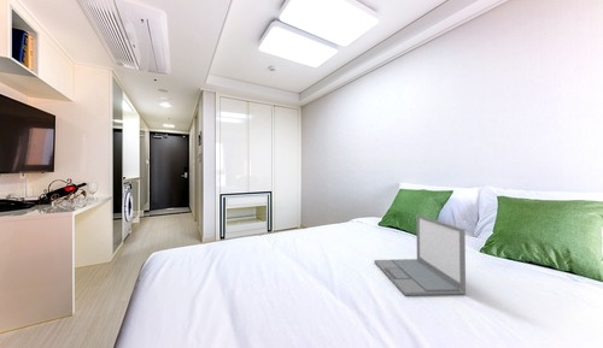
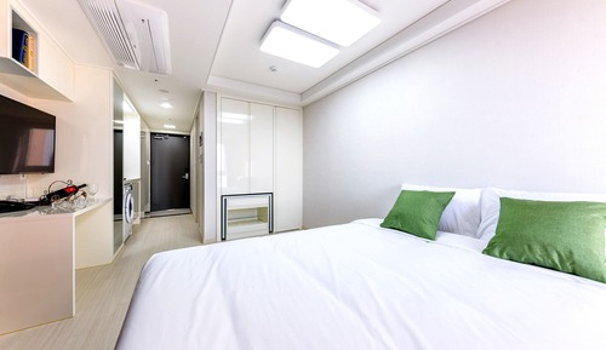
- laptop [373,213,467,296]
